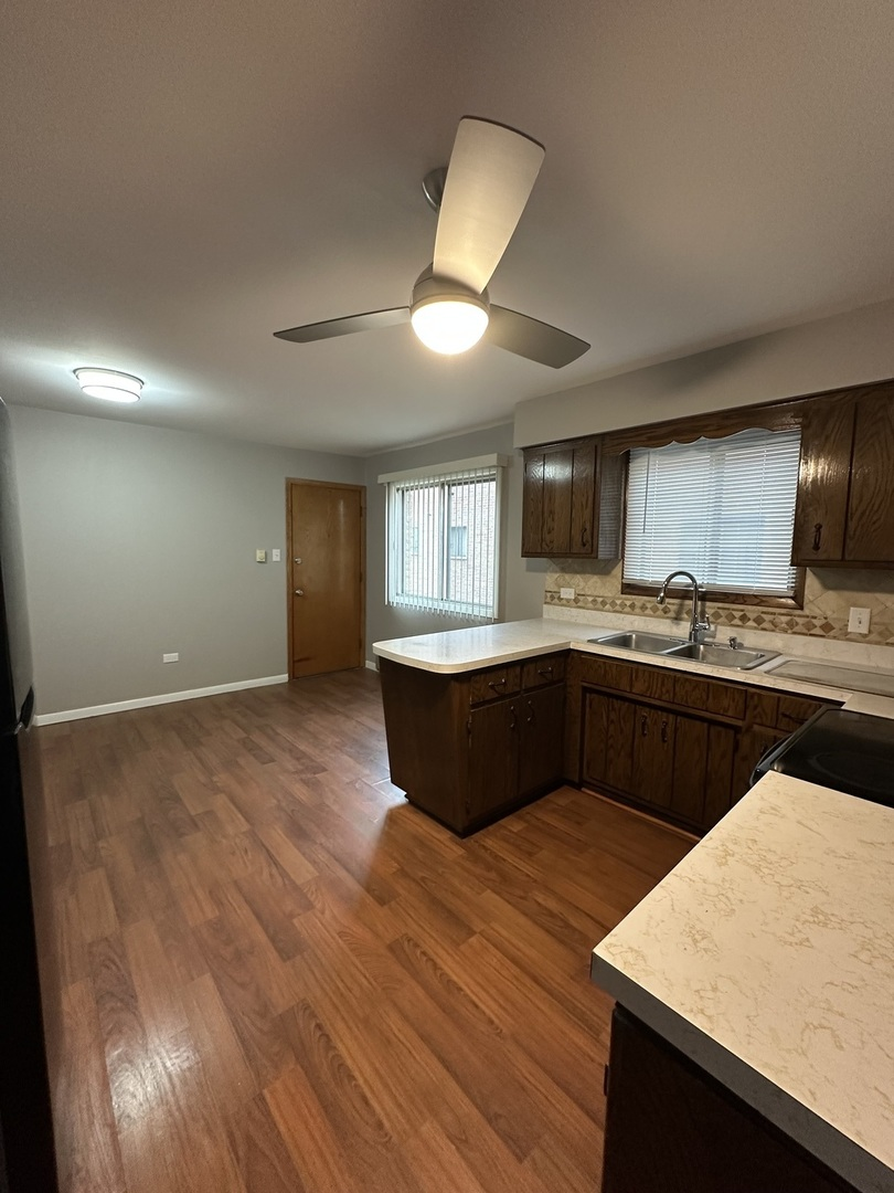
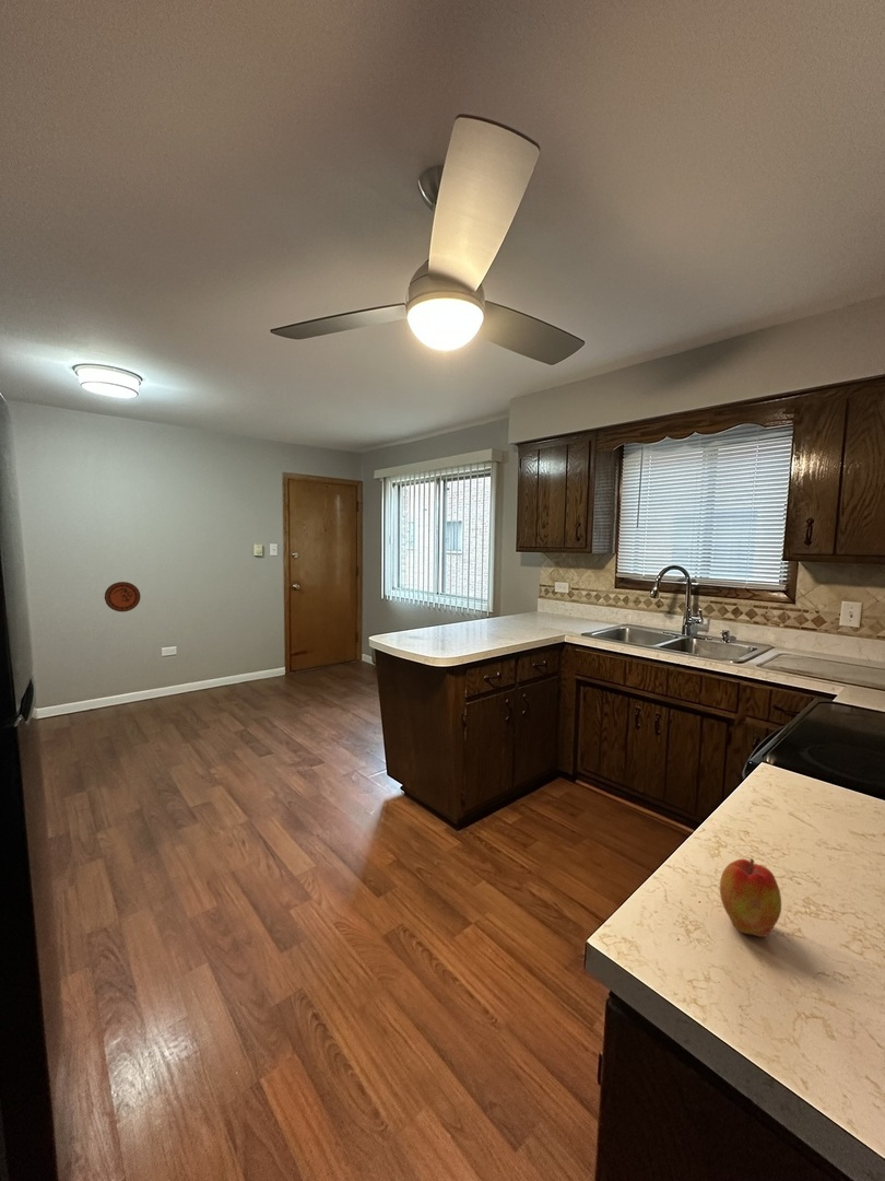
+ decorative plate [104,581,141,612]
+ apple [719,857,782,938]
